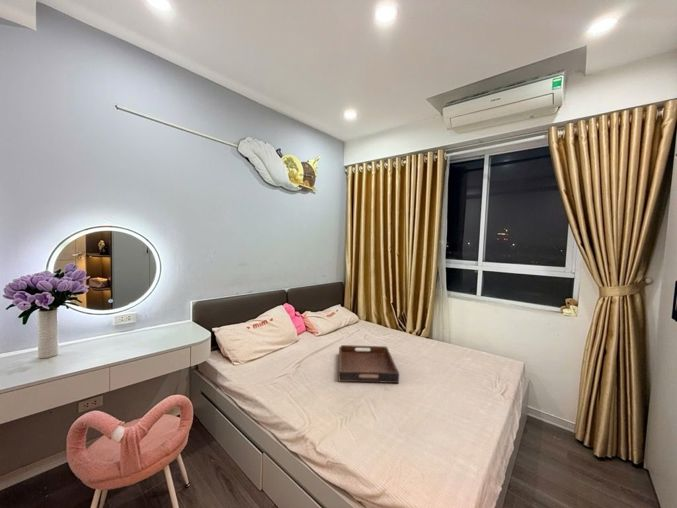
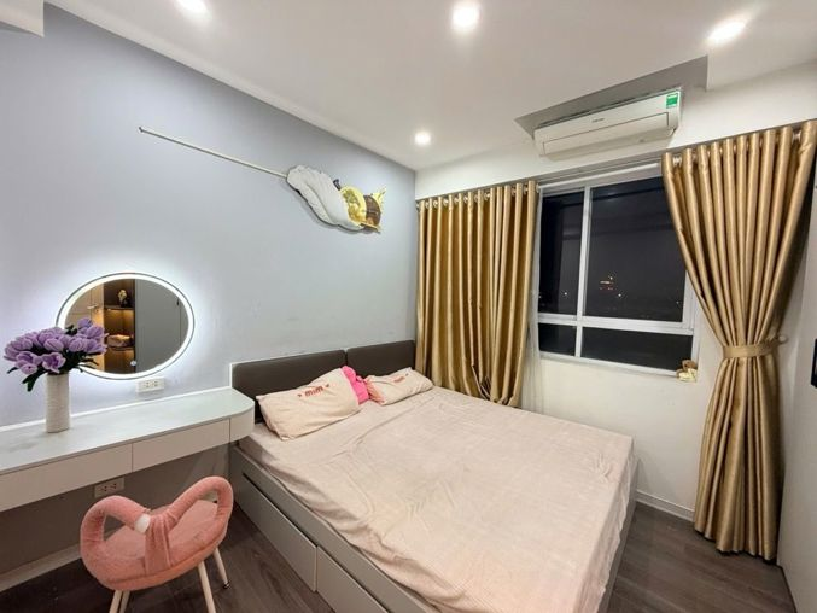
- serving tray [338,344,400,384]
